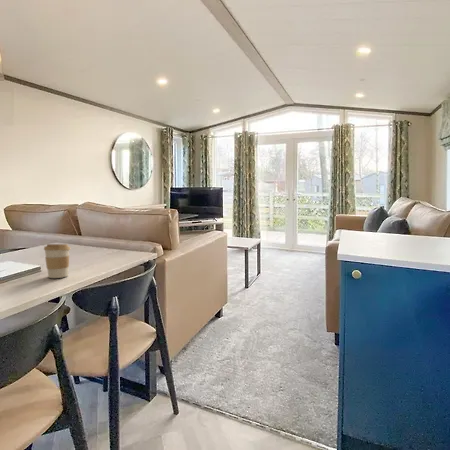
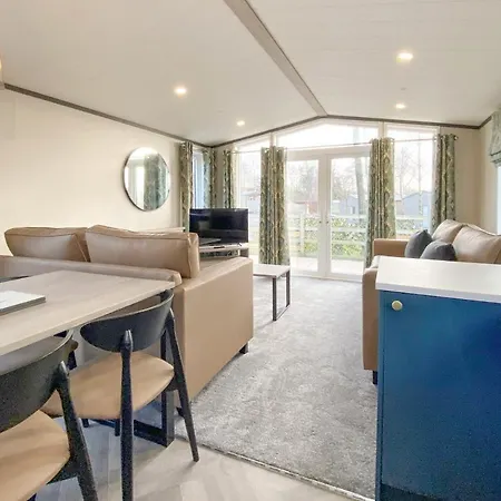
- coffee cup [43,243,72,279]
